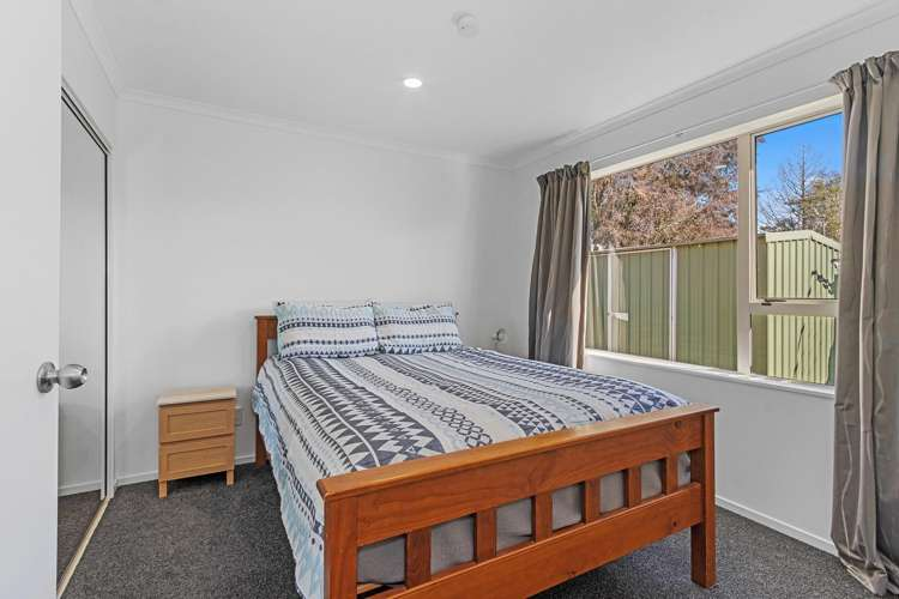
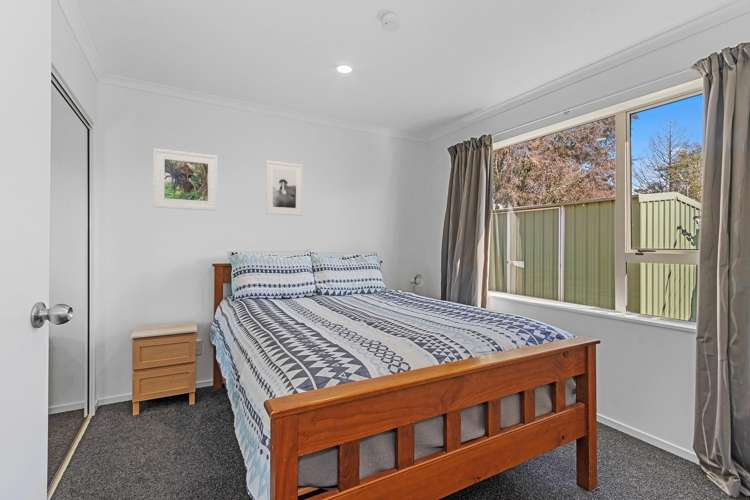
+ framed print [152,147,219,212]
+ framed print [265,160,303,217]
